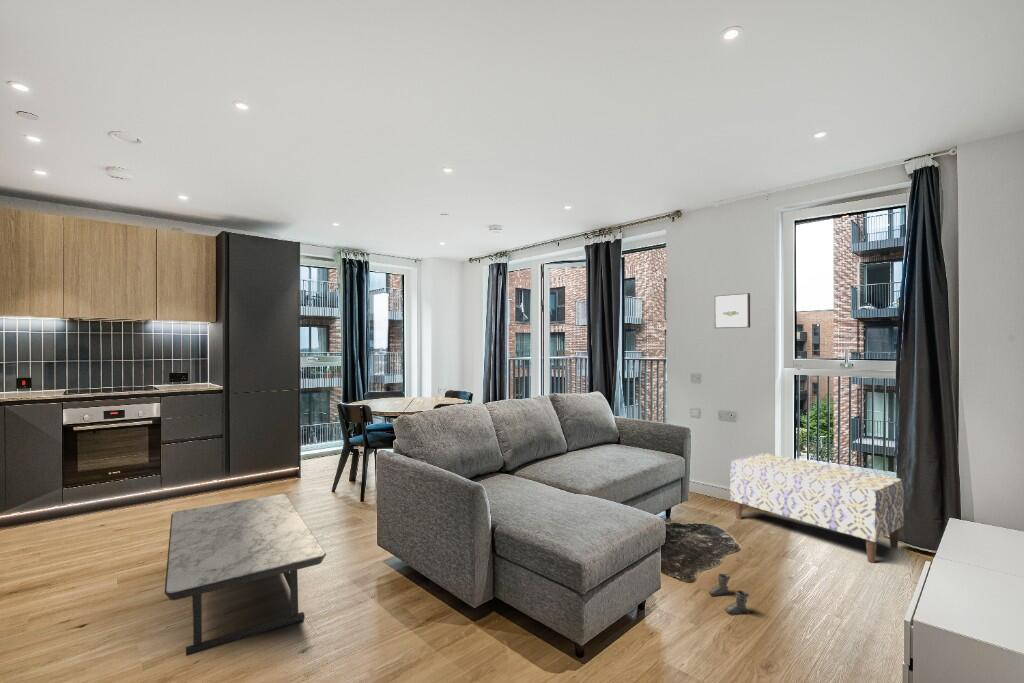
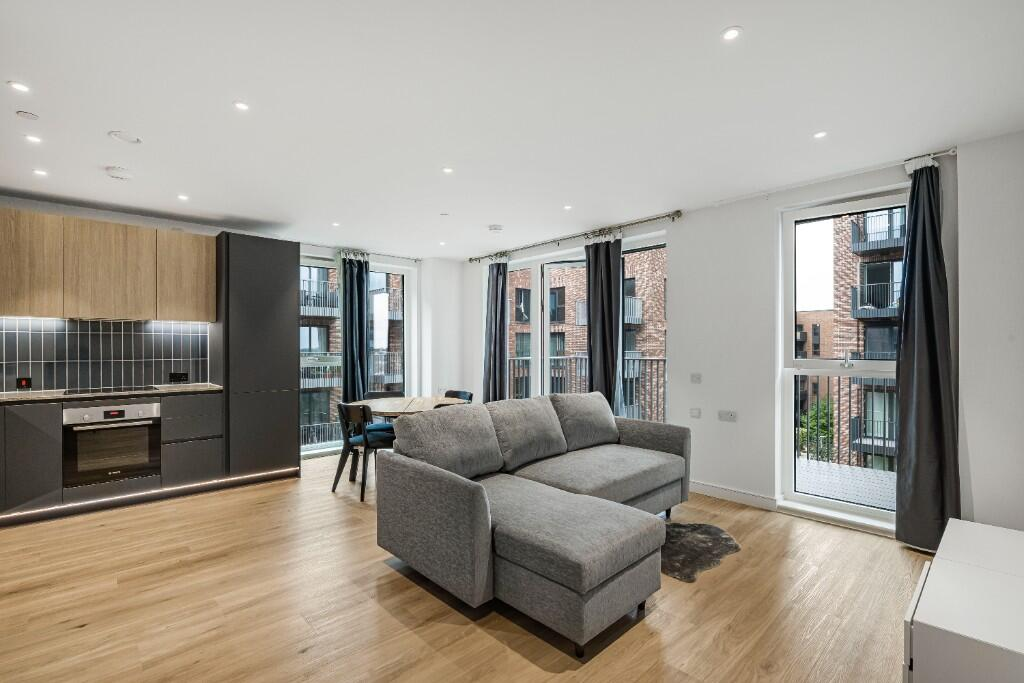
- bench [729,452,905,564]
- coffee table [164,493,327,657]
- wall art [713,292,751,329]
- boots [708,573,751,616]
